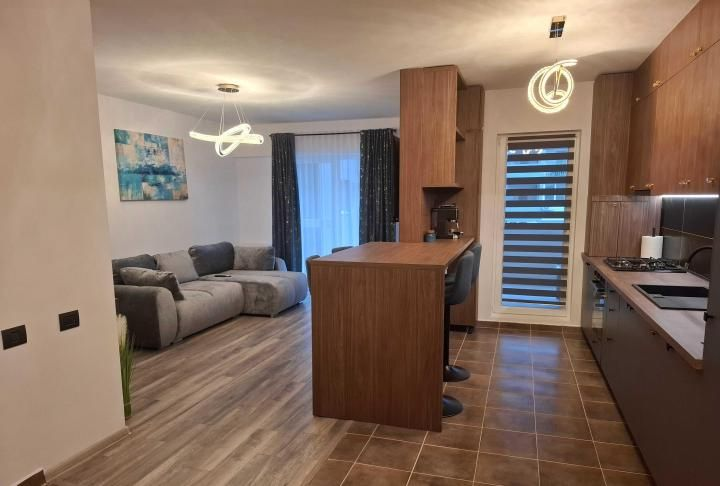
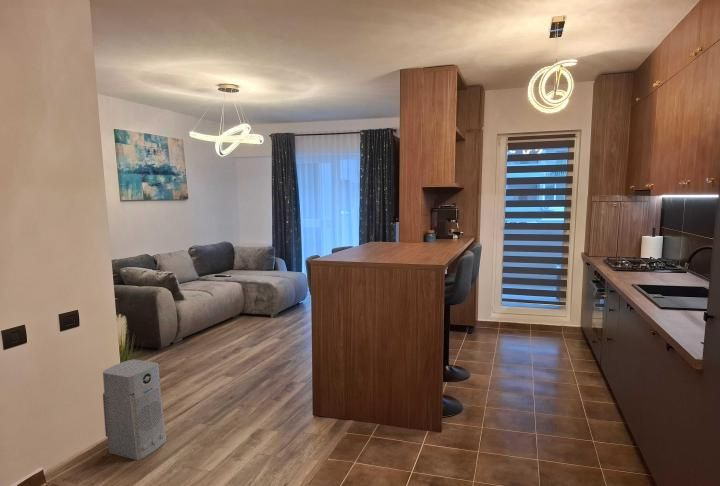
+ air purifier [102,358,167,461]
